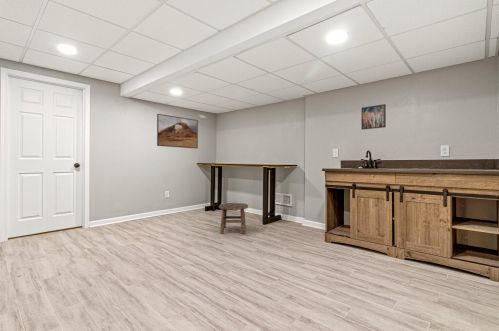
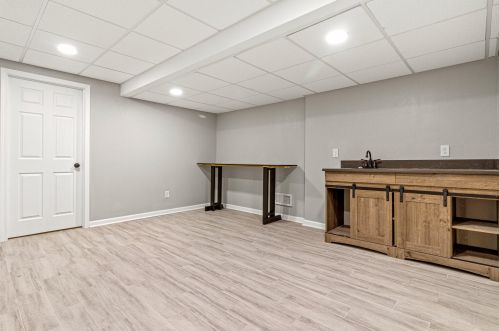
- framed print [156,113,199,150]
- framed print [361,103,387,130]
- stool [218,202,249,235]
